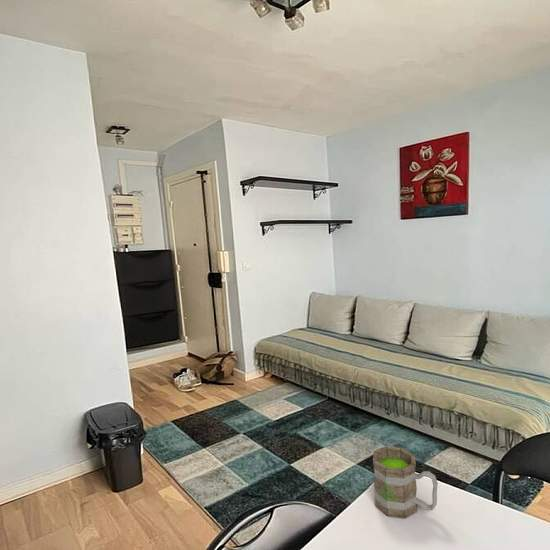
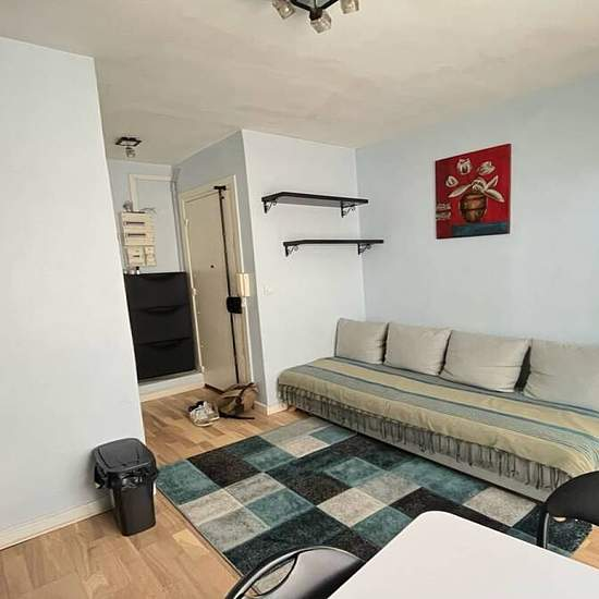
- mug [372,445,439,519]
